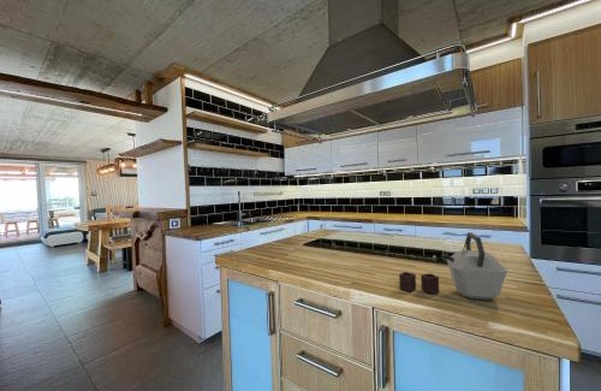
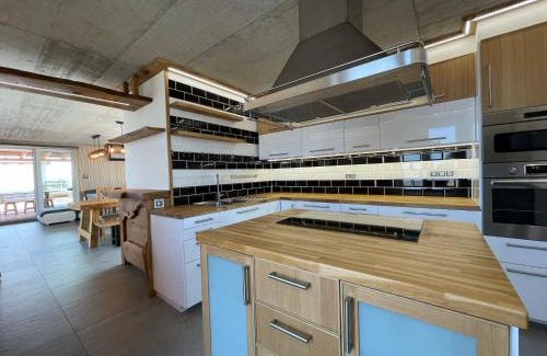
- kettle [398,231,508,301]
